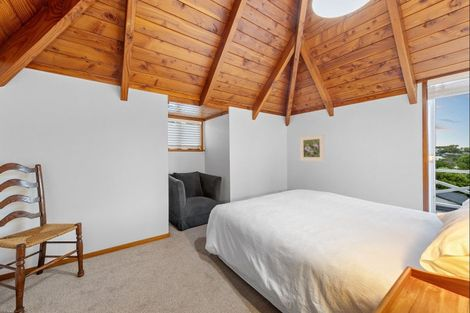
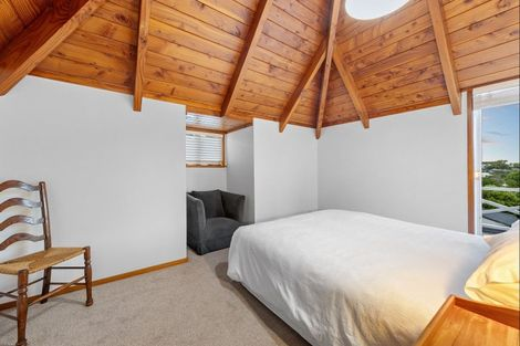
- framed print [299,133,325,162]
